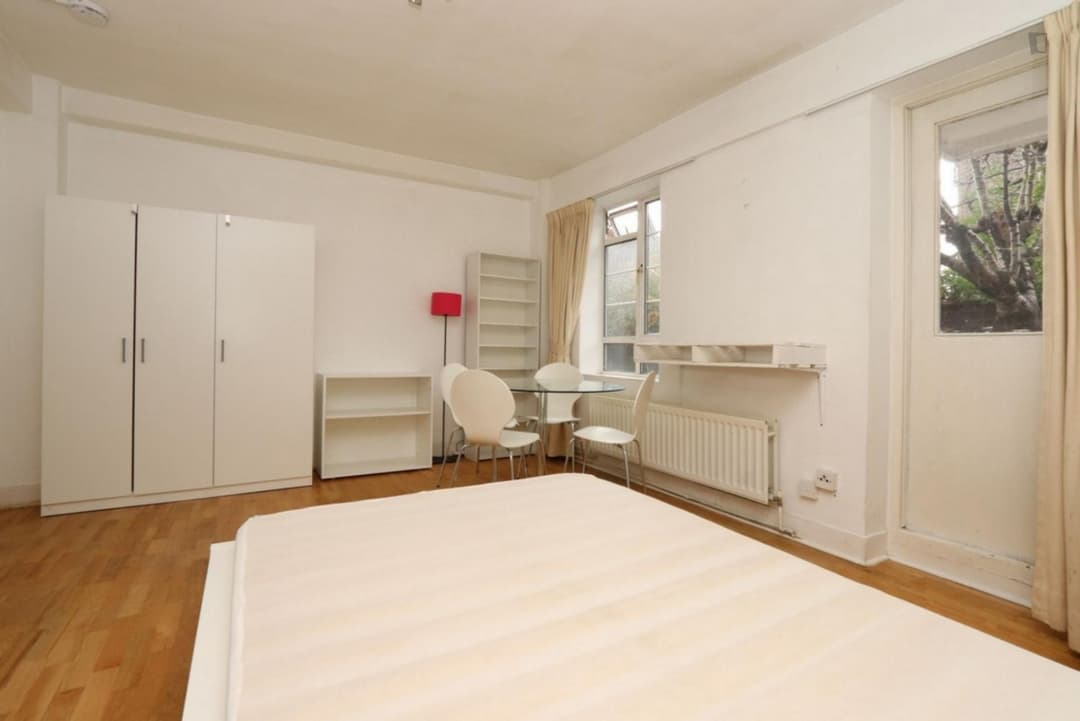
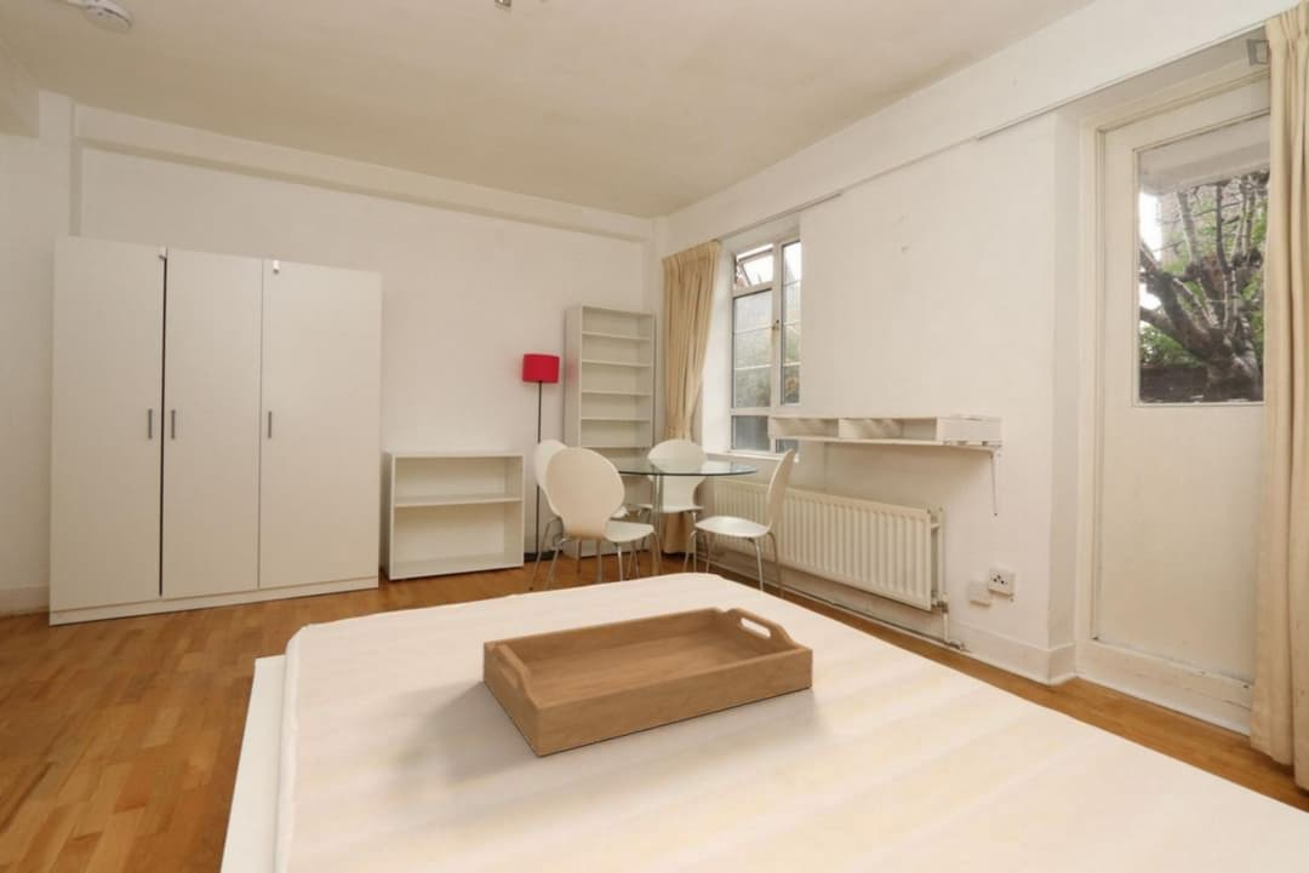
+ serving tray [481,605,814,758]
